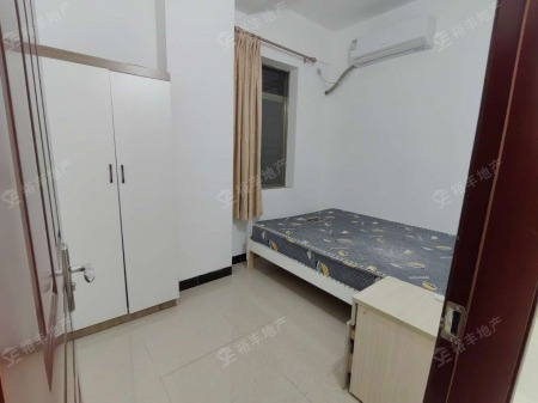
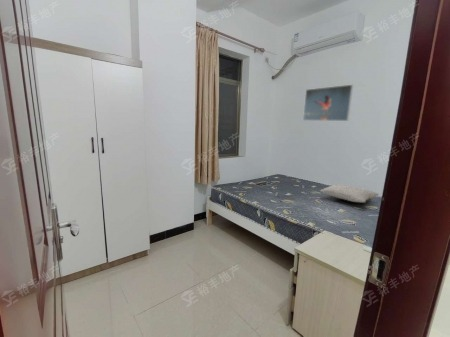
+ pillow [319,183,380,204]
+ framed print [302,84,354,122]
